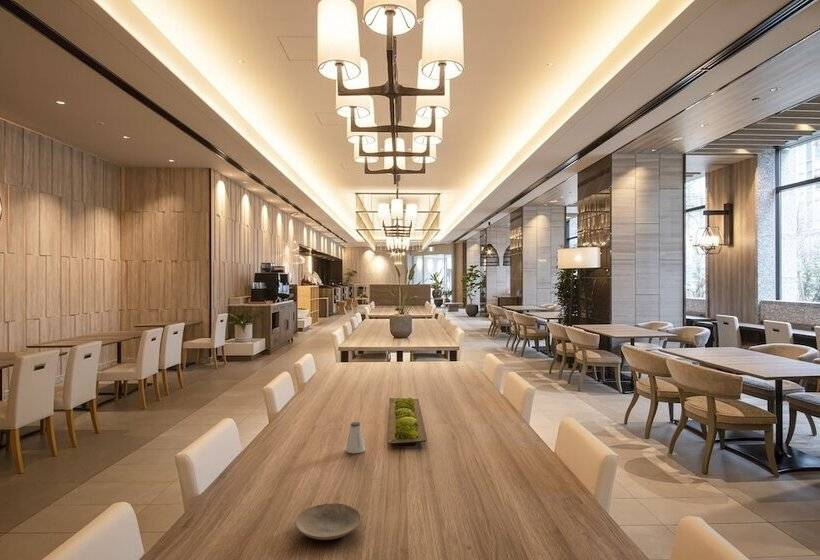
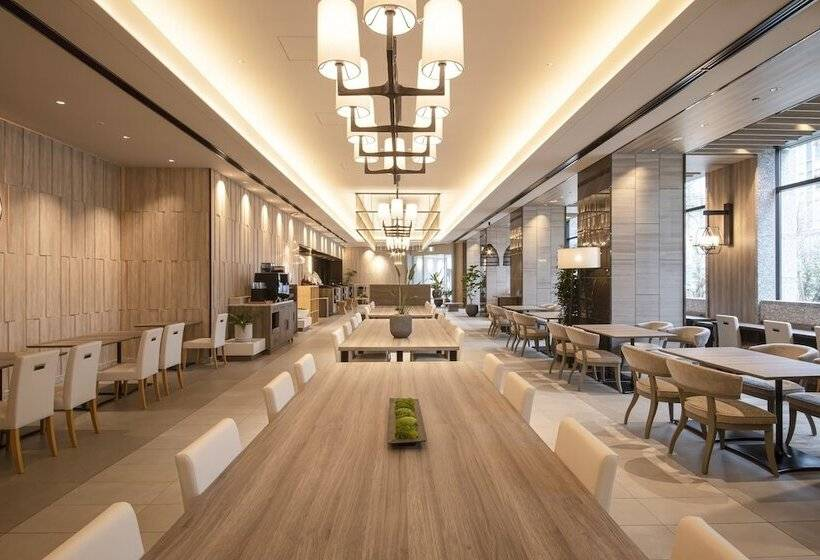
- saltshaker [345,421,366,454]
- plate [294,502,362,541]
